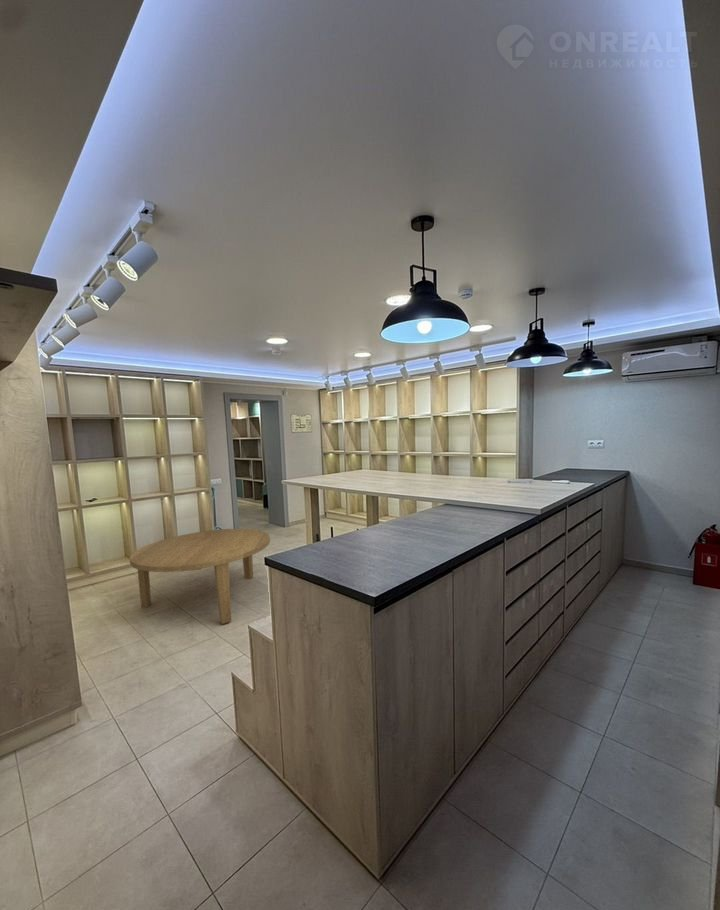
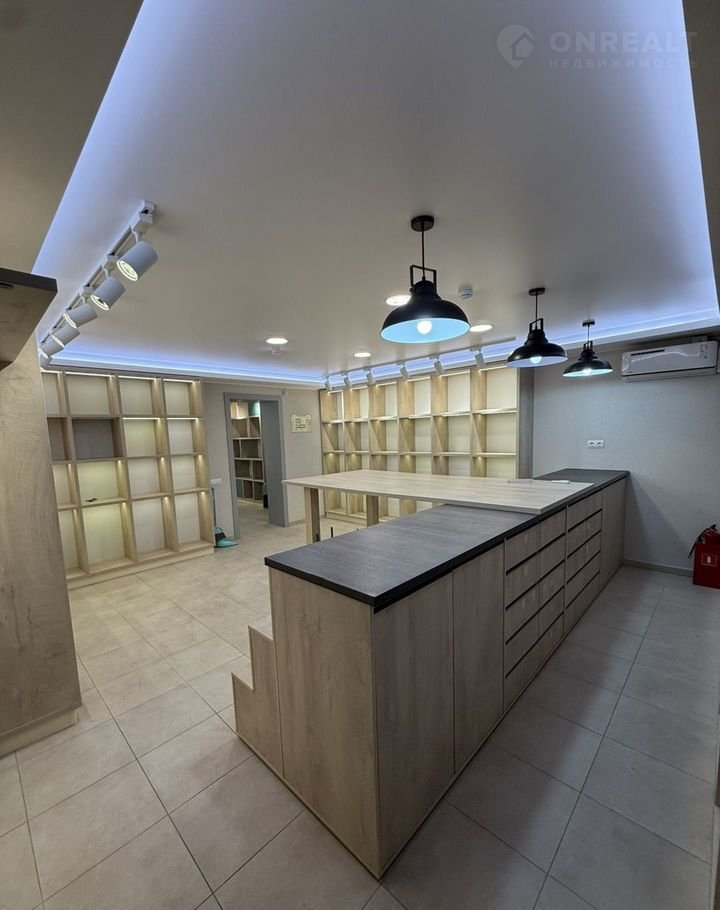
- dining table [129,528,271,625]
